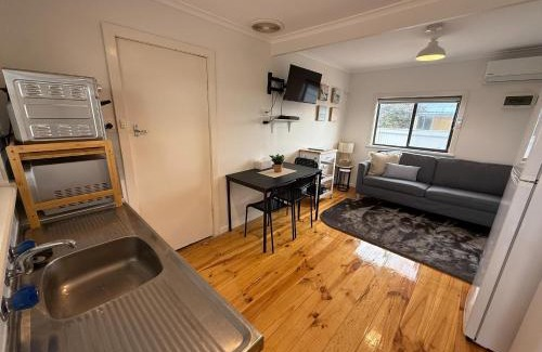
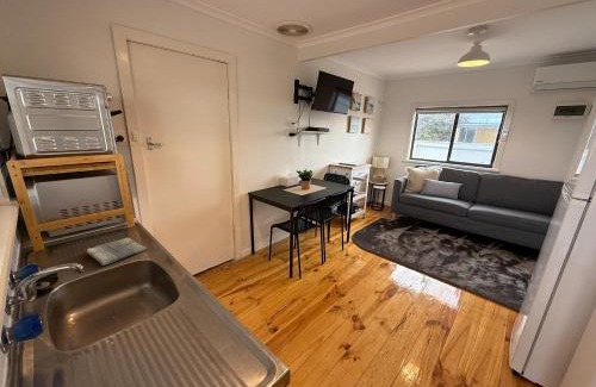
+ dish towel [86,237,148,267]
